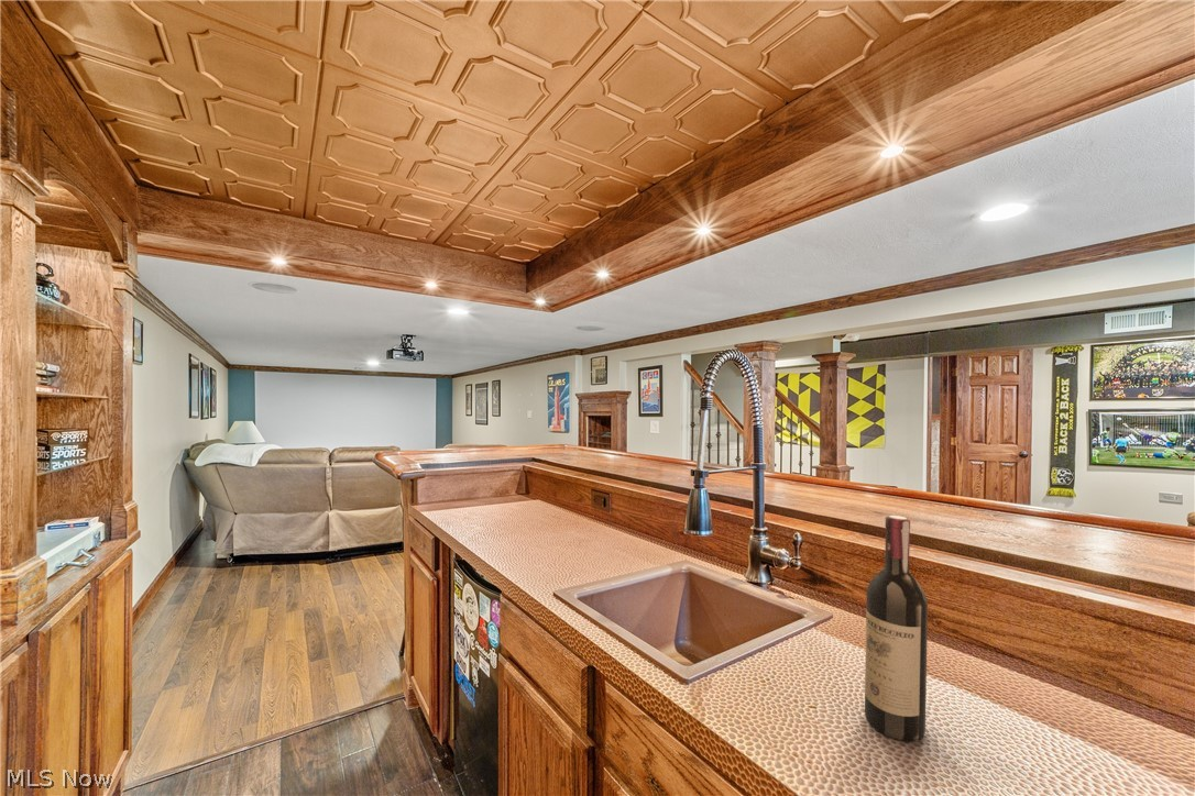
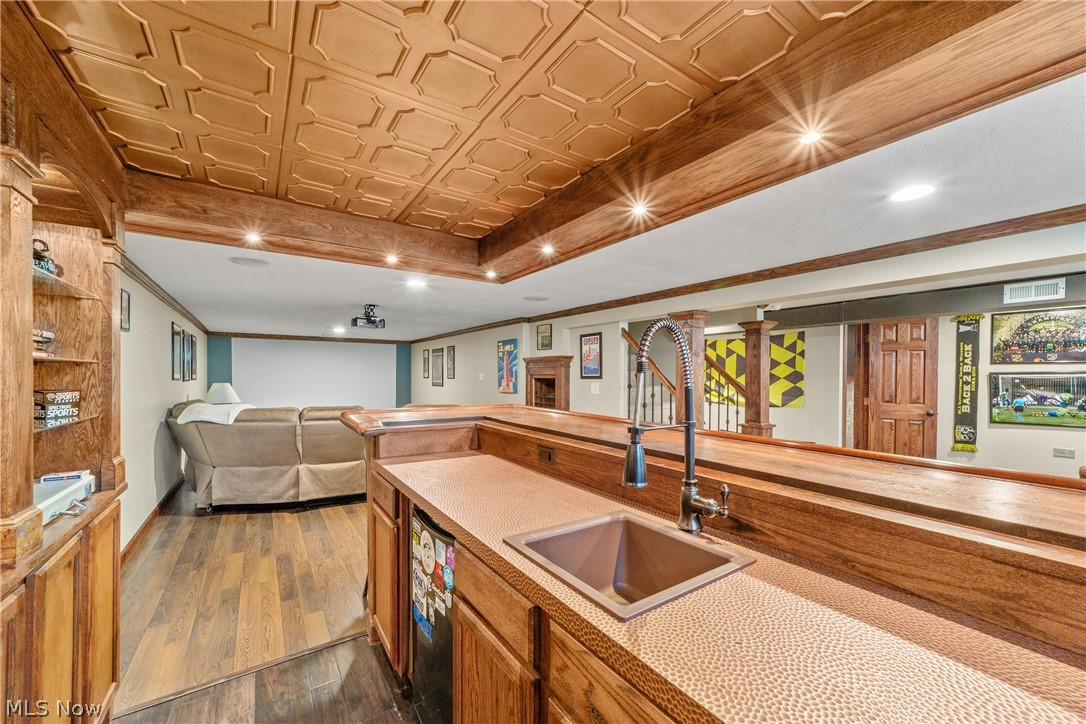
- wine bottle [864,515,929,743]
